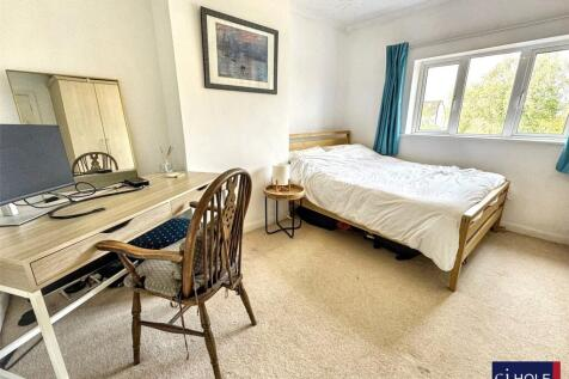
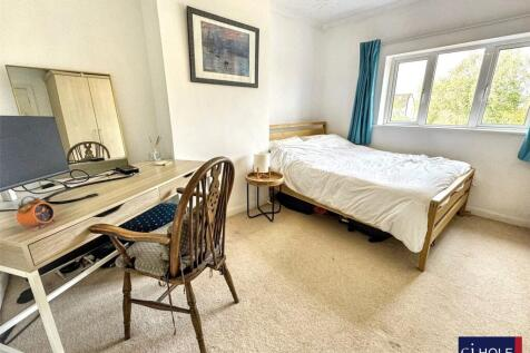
+ alarm clock [14,195,56,231]
